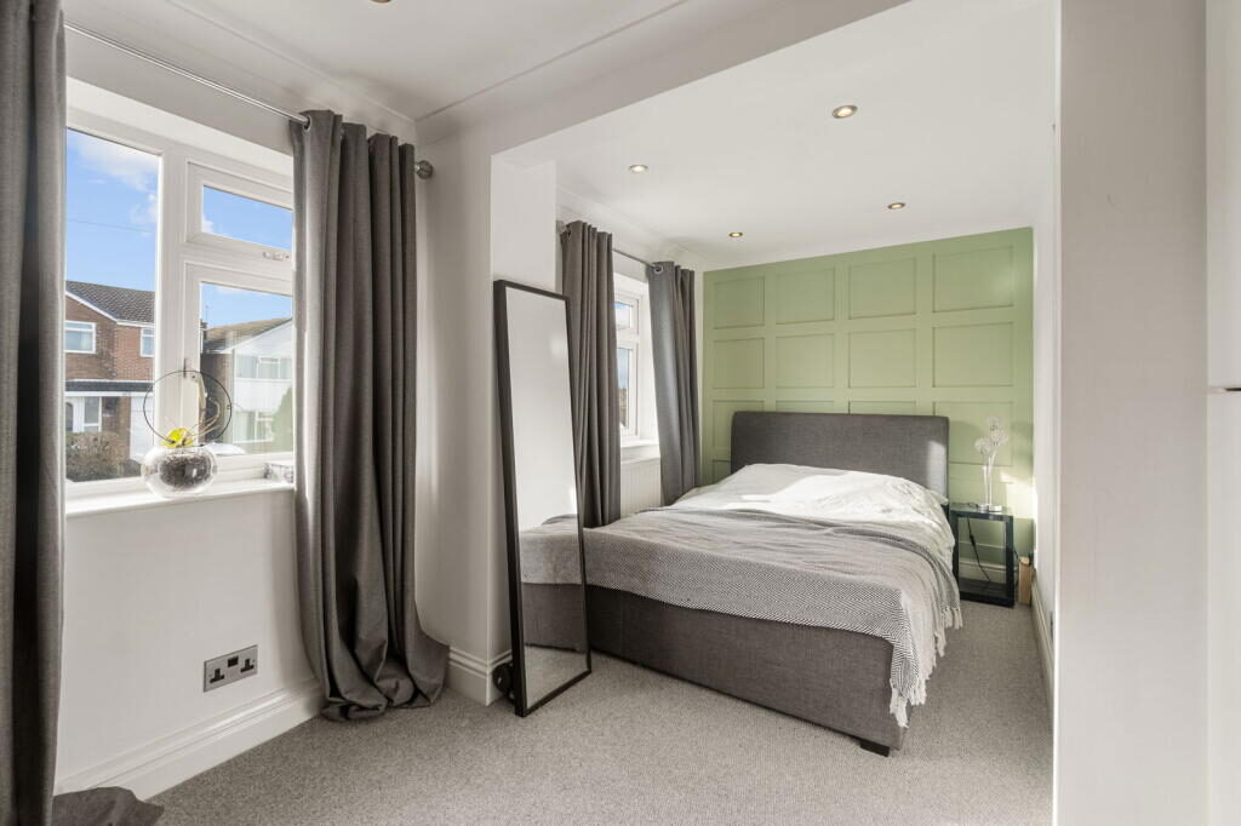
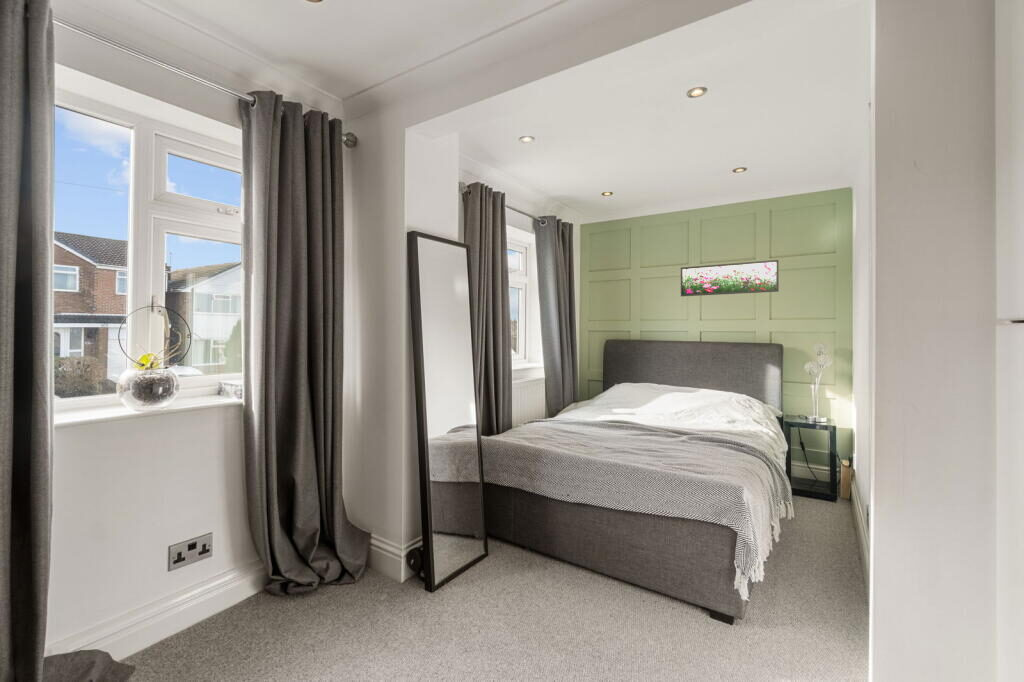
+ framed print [680,259,780,297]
